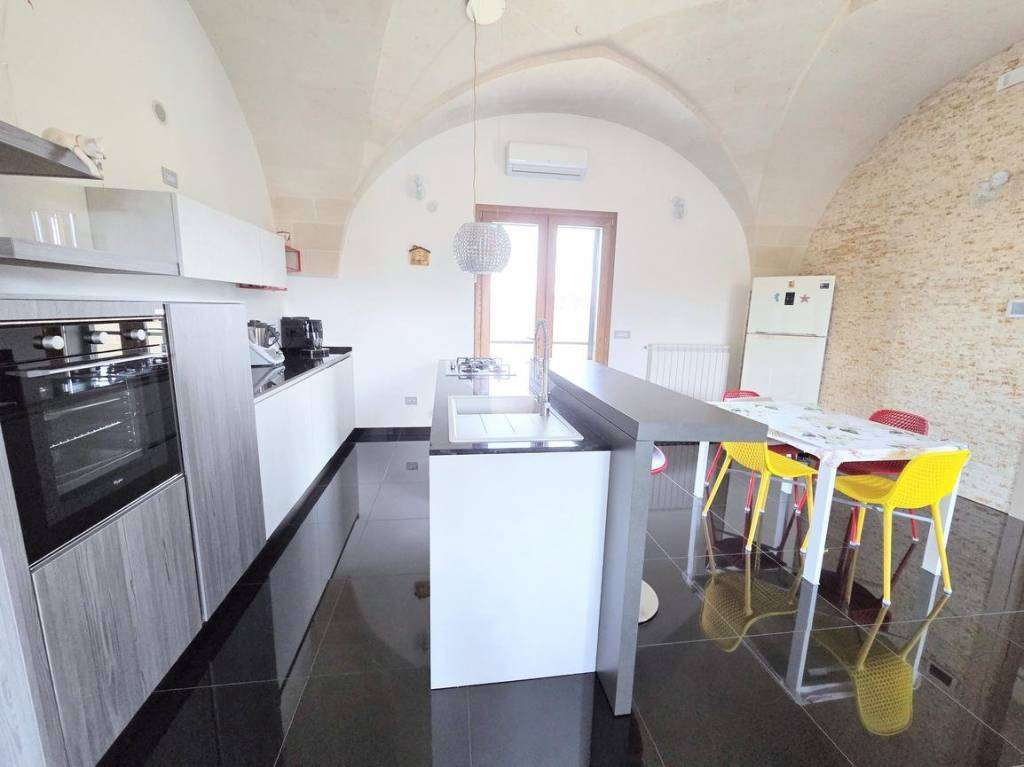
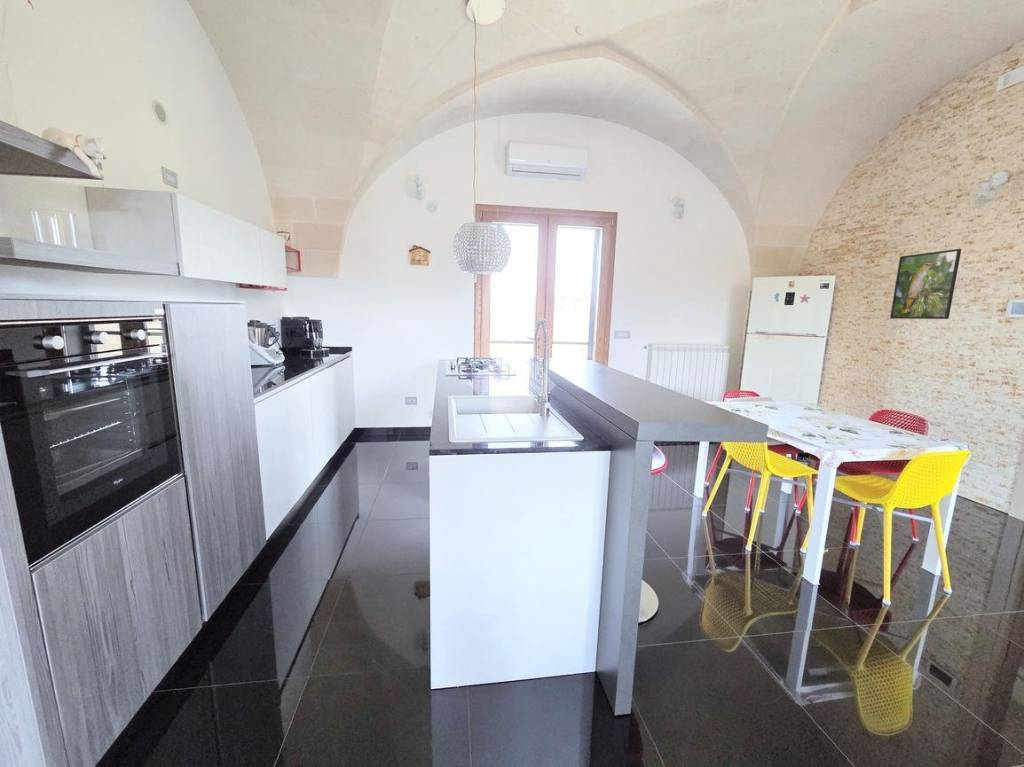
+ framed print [889,248,962,320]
